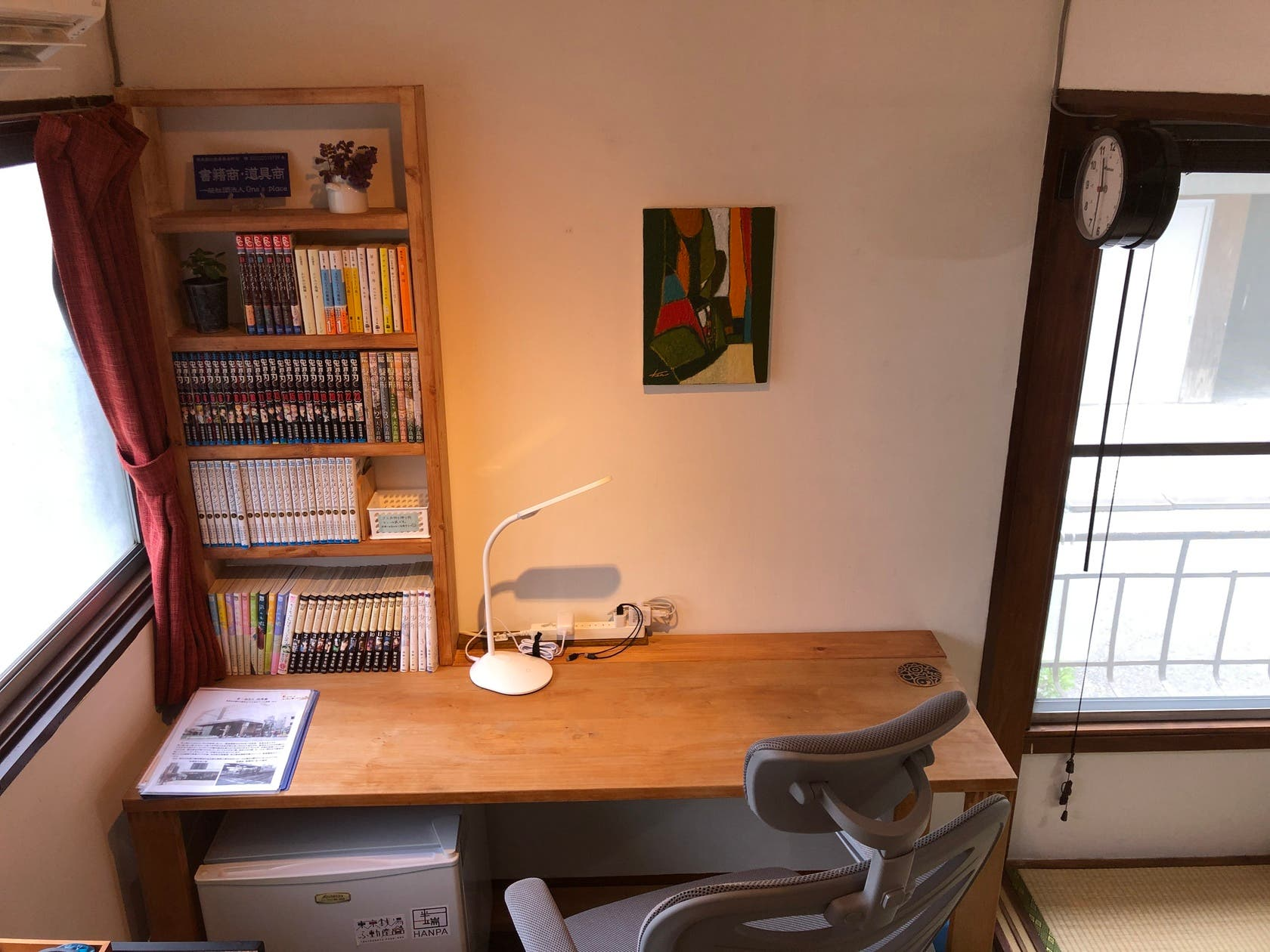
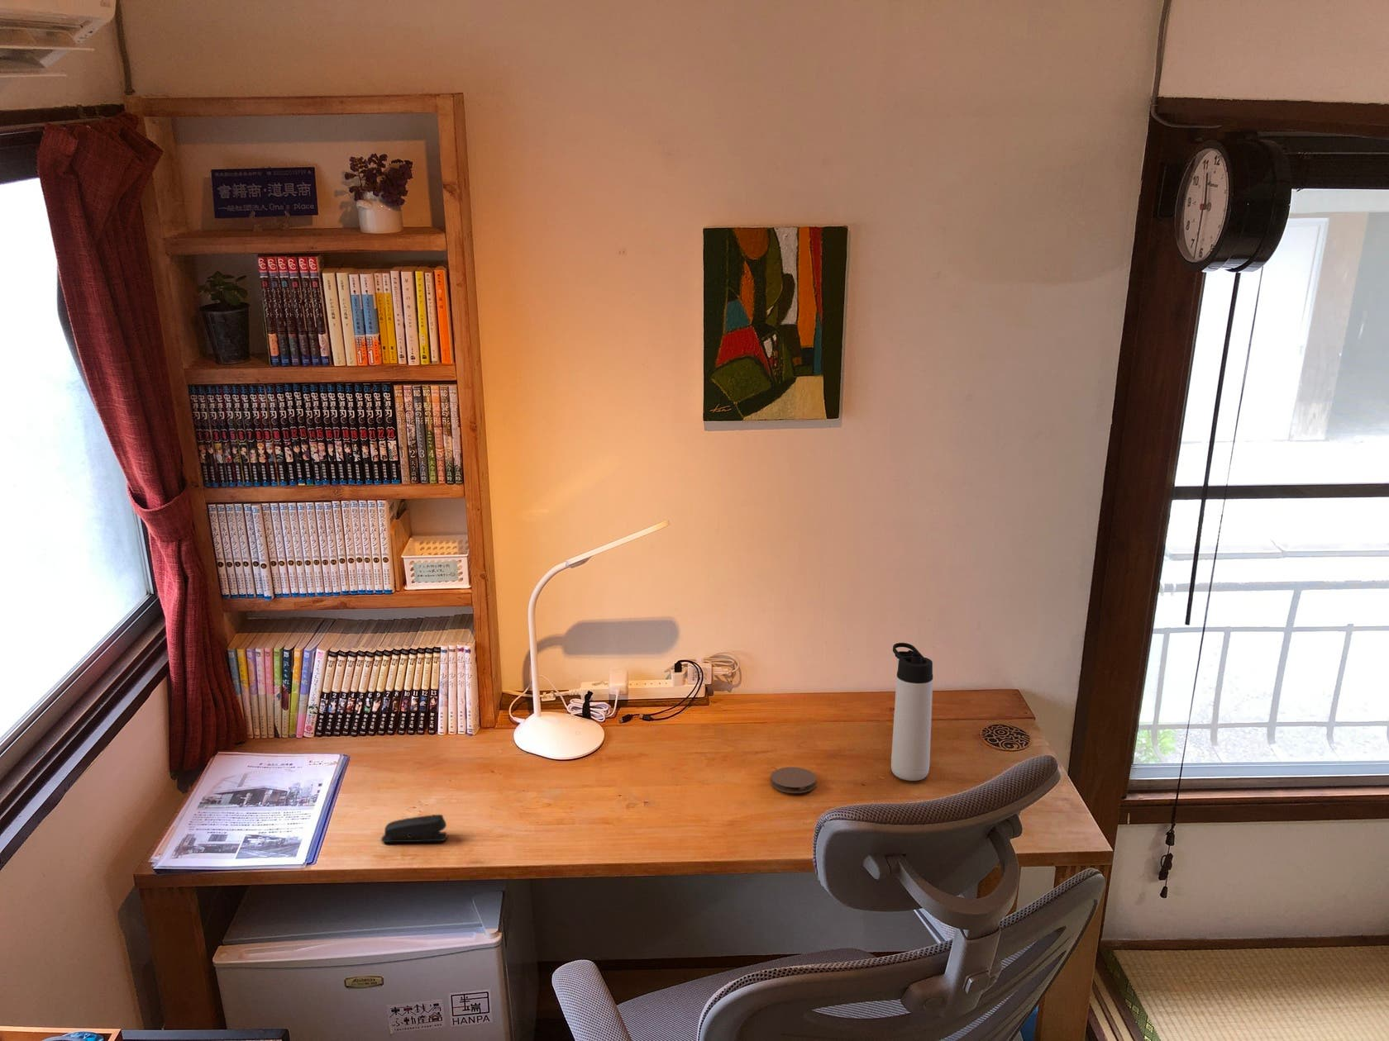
+ stapler [381,814,448,843]
+ thermos bottle [890,642,933,782]
+ coaster [770,765,817,794]
